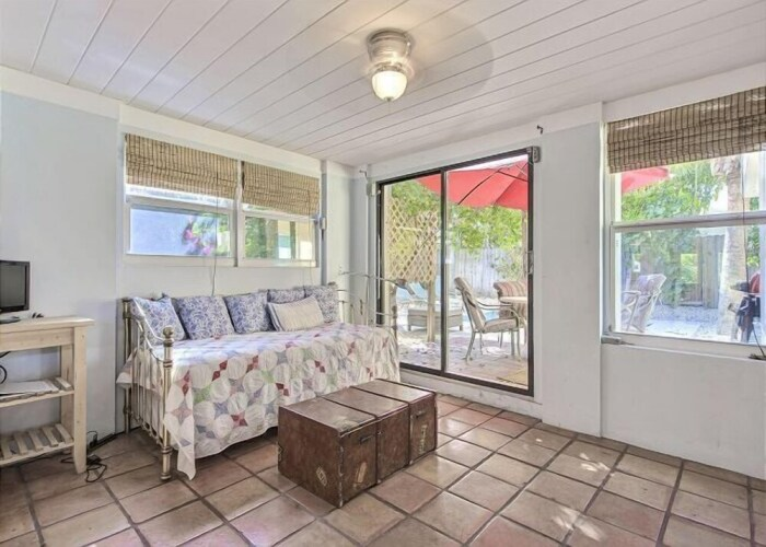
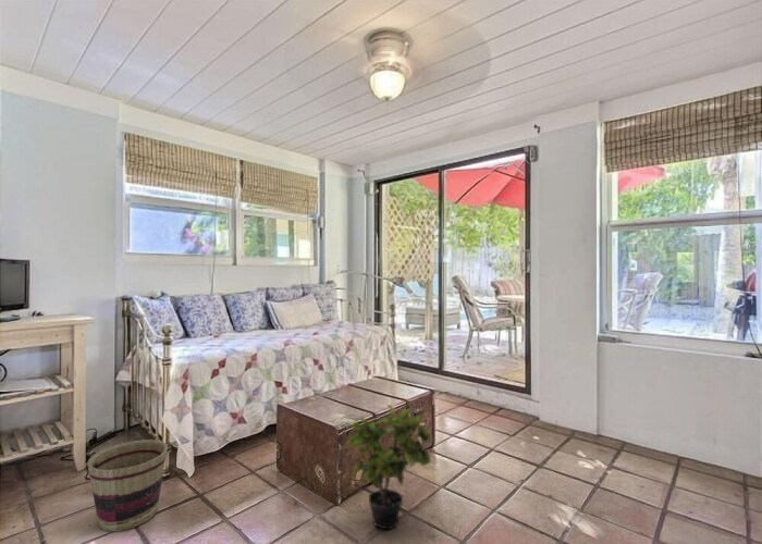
+ basket [87,438,169,532]
+ potted plant [339,404,433,531]
